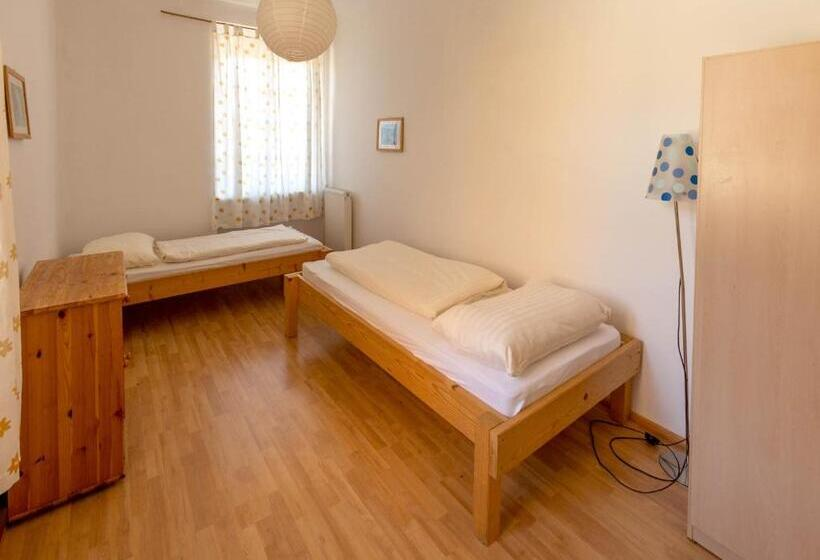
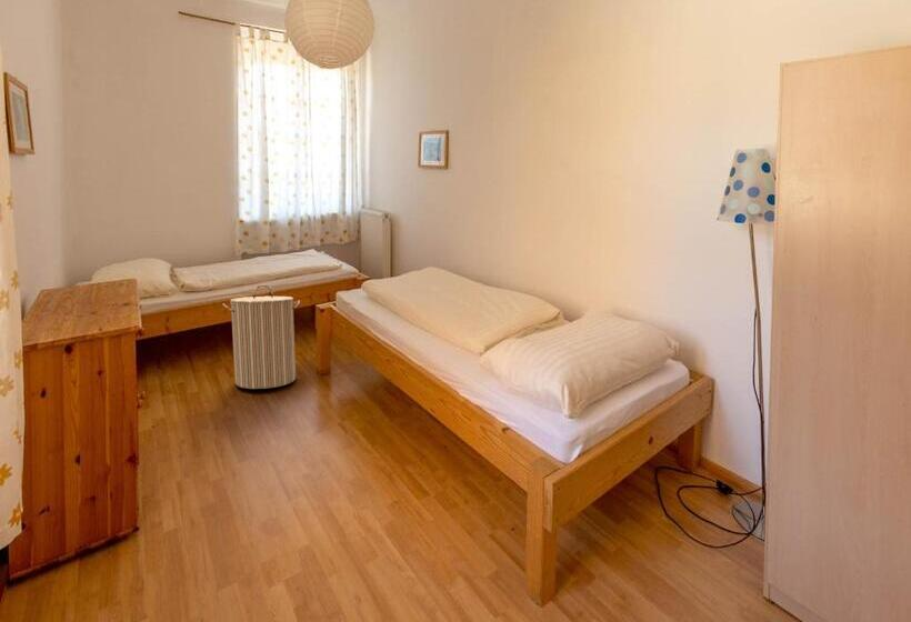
+ laundry hamper [221,283,301,390]
